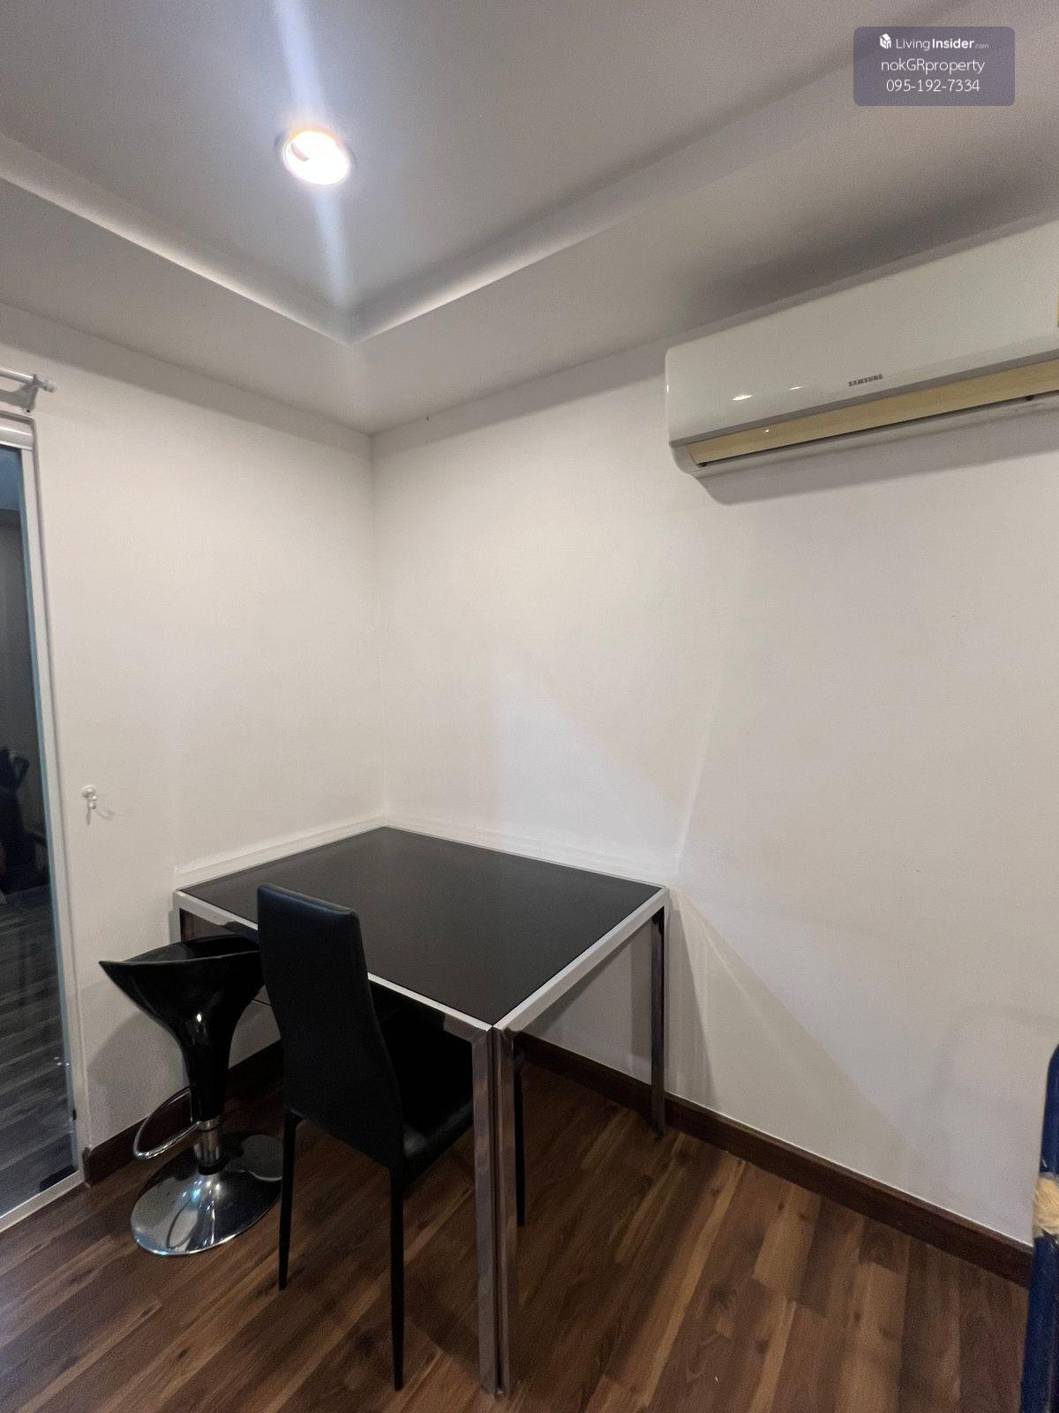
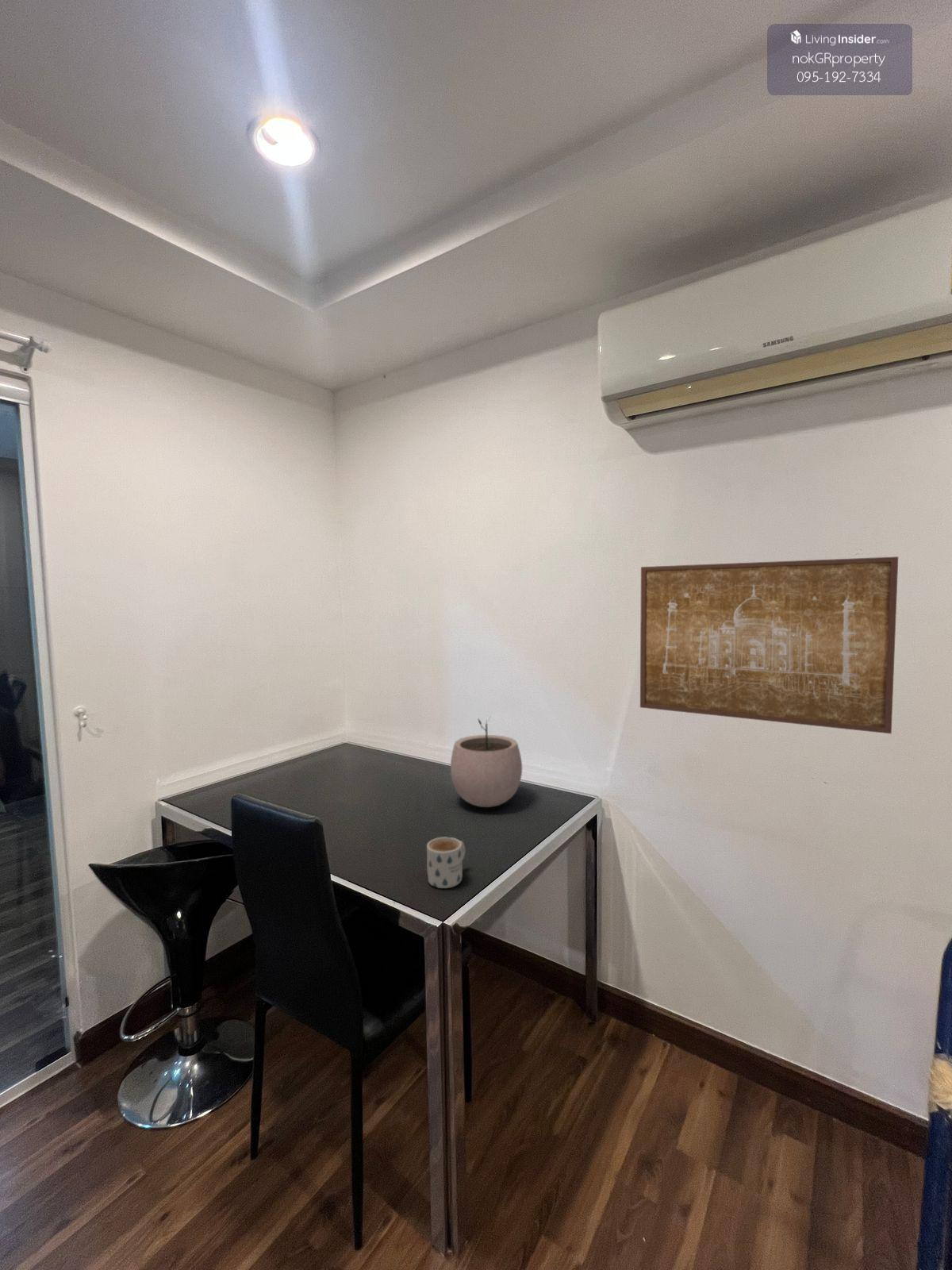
+ wall art [639,556,899,734]
+ mug [426,837,466,889]
+ plant pot [450,715,523,808]
